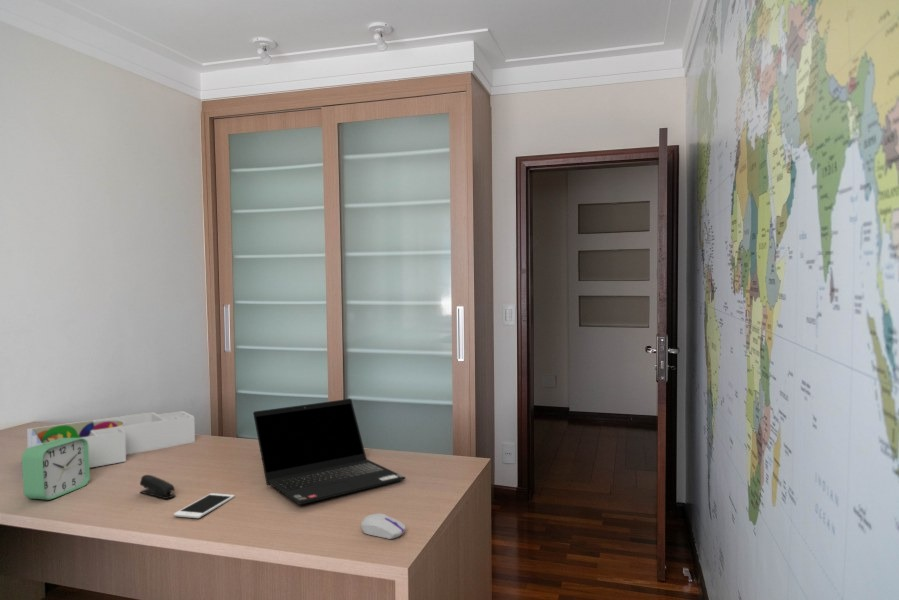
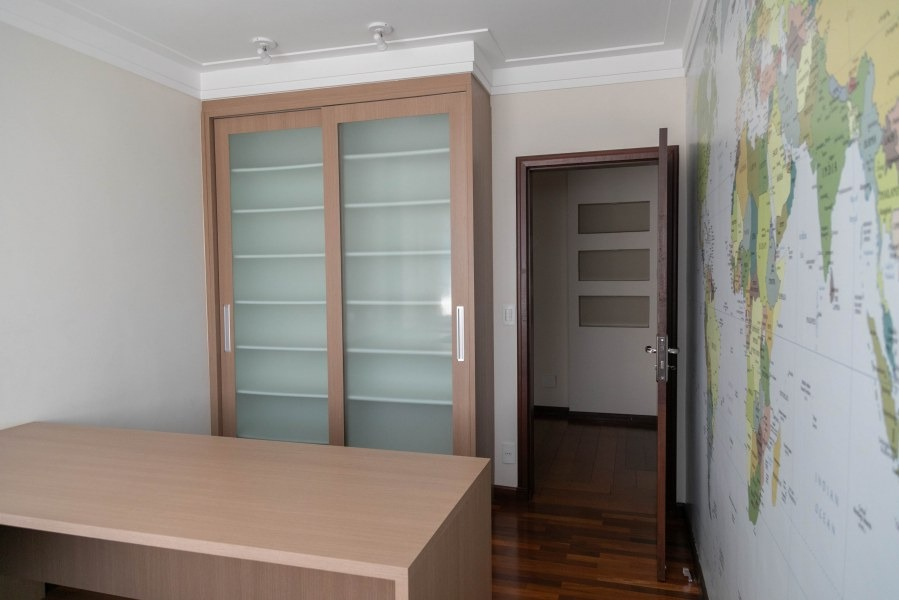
- alarm clock [21,438,91,501]
- cell phone [173,492,236,519]
- stapler [139,474,176,500]
- desk organizer [26,410,196,469]
- laptop computer [252,398,407,506]
- computer mouse [360,512,406,540]
